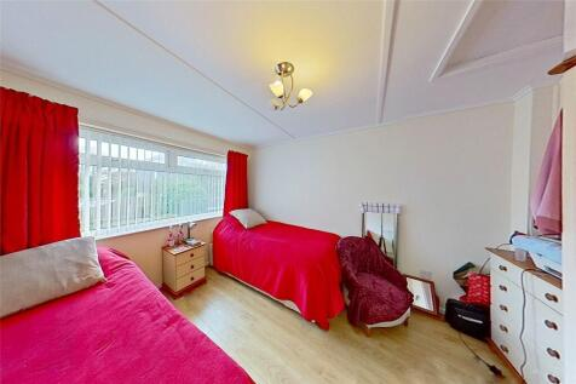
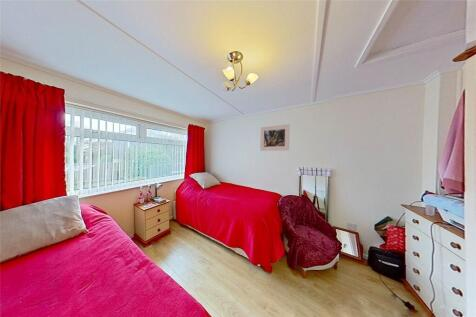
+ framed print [259,123,291,152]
